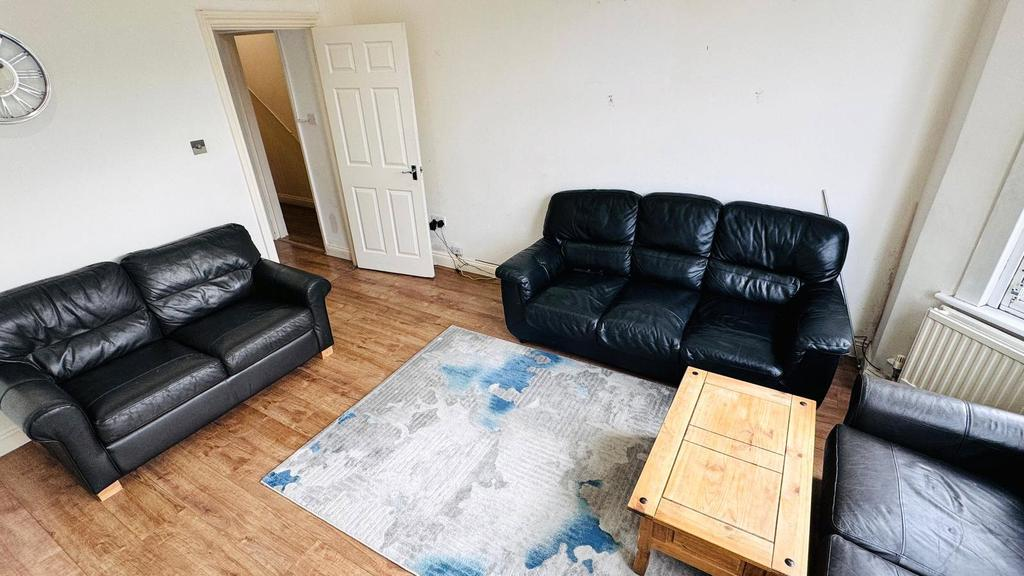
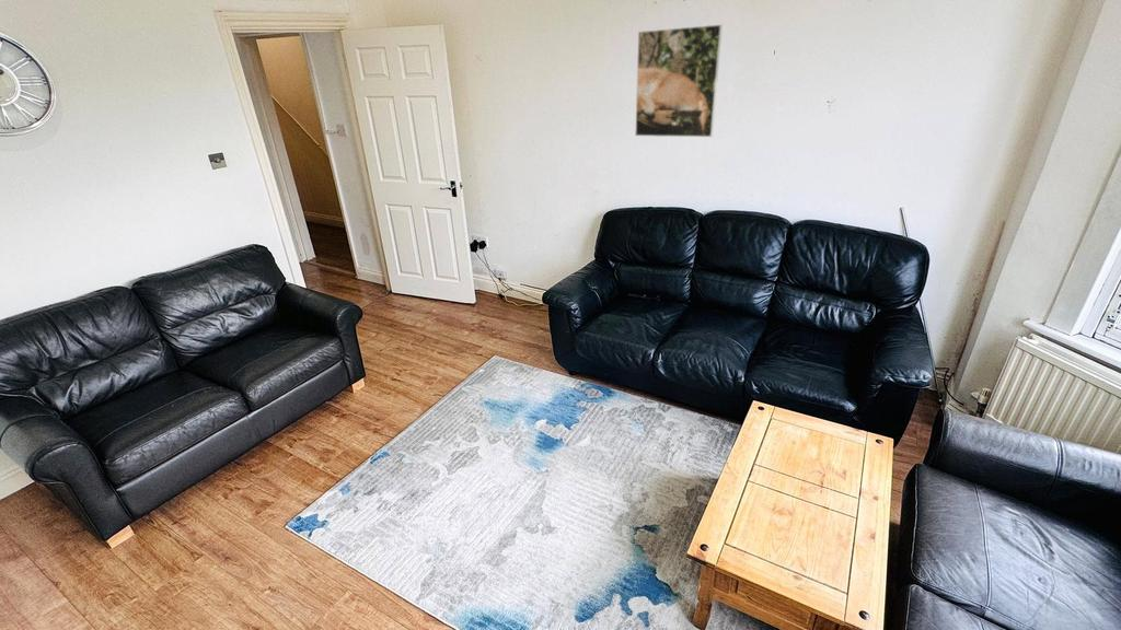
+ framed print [634,23,724,138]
